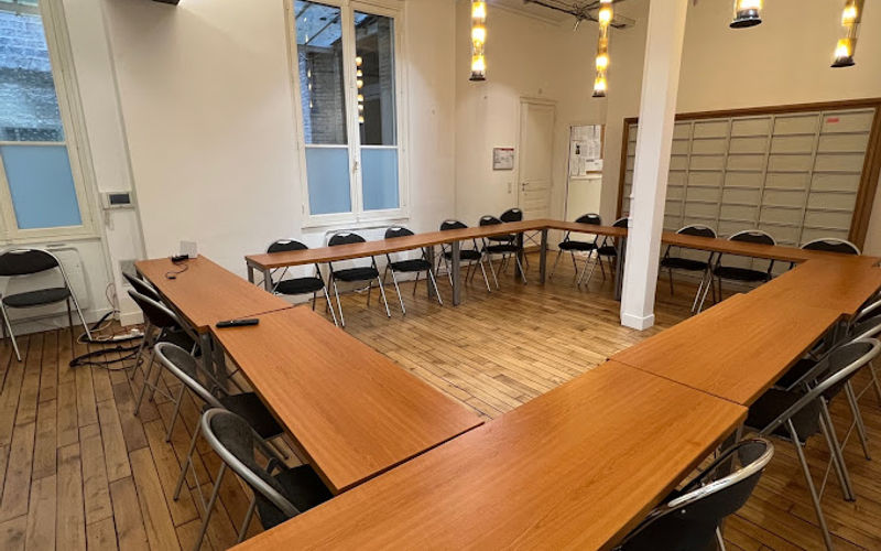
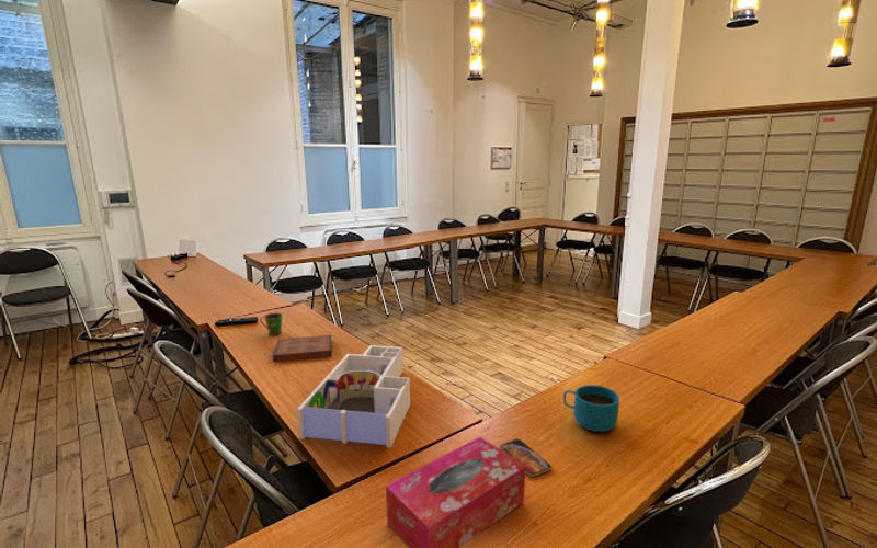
+ book [272,334,333,363]
+ smartphone [499,438,553,478]
+ tissue box [385,436,526,548]
+ cup [562,384,620,433]
+ cup [259,311,284,336]
+ desk organizer [296,344,411,449]
